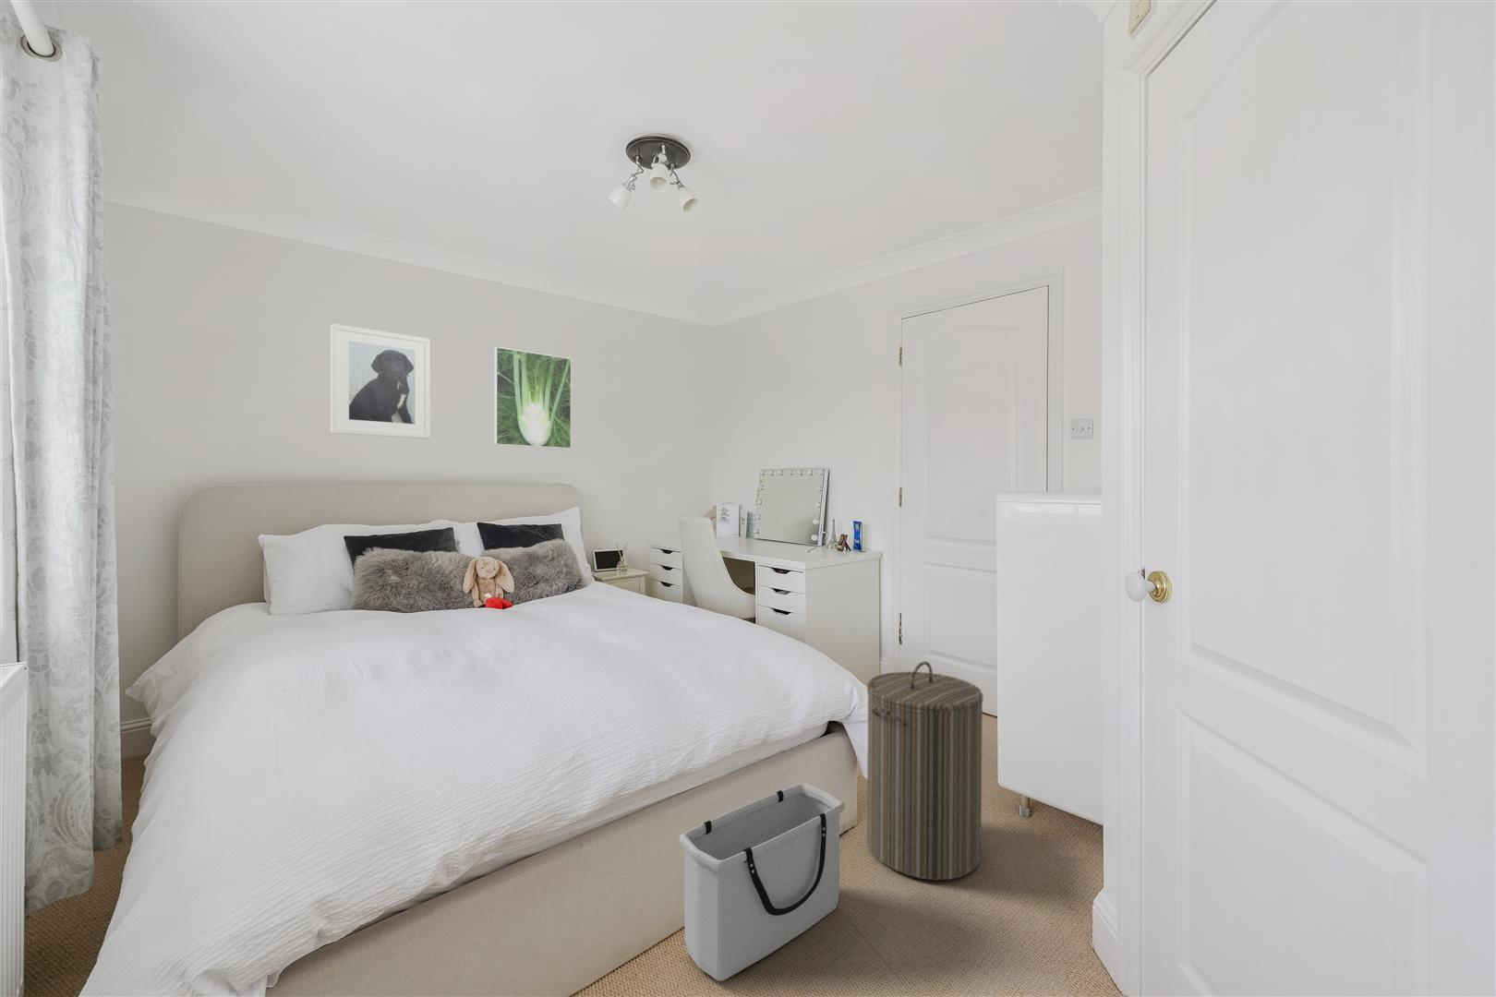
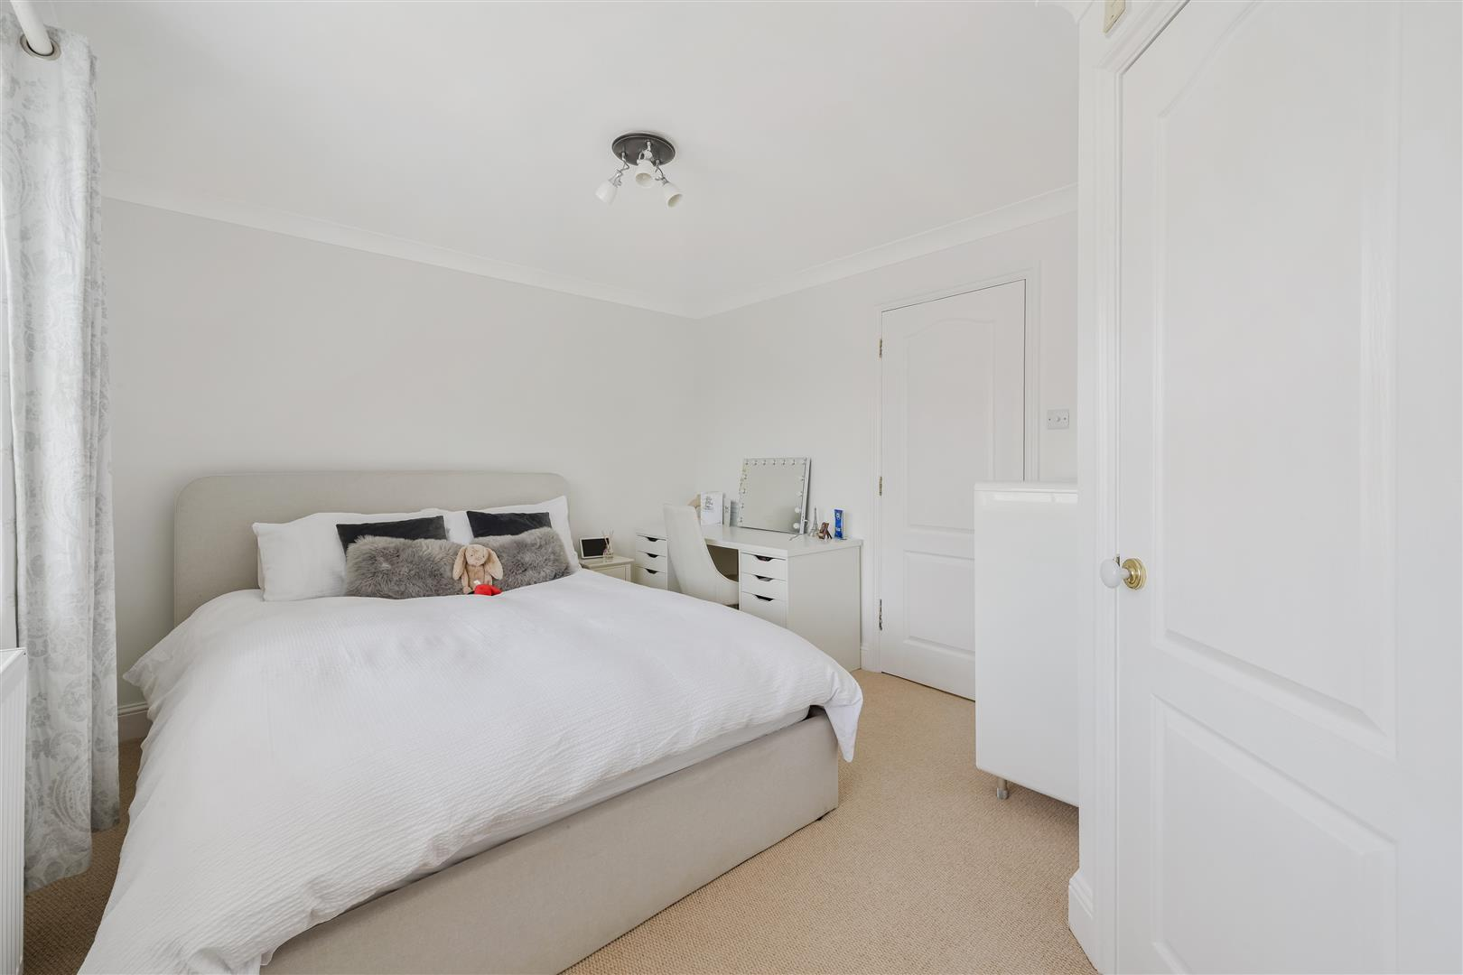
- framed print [331,323,431,440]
- storage bin [678,782,846,983]
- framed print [493,346,572,450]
- laundry hamper [866,661,984,881]
